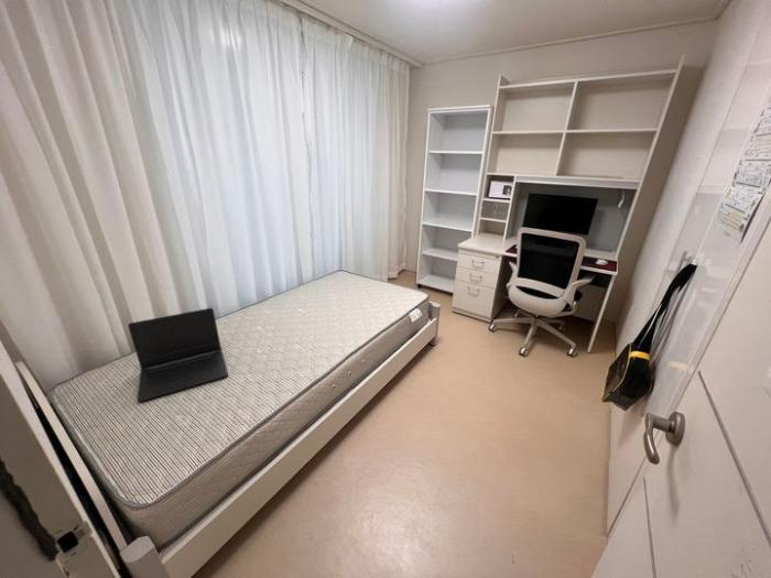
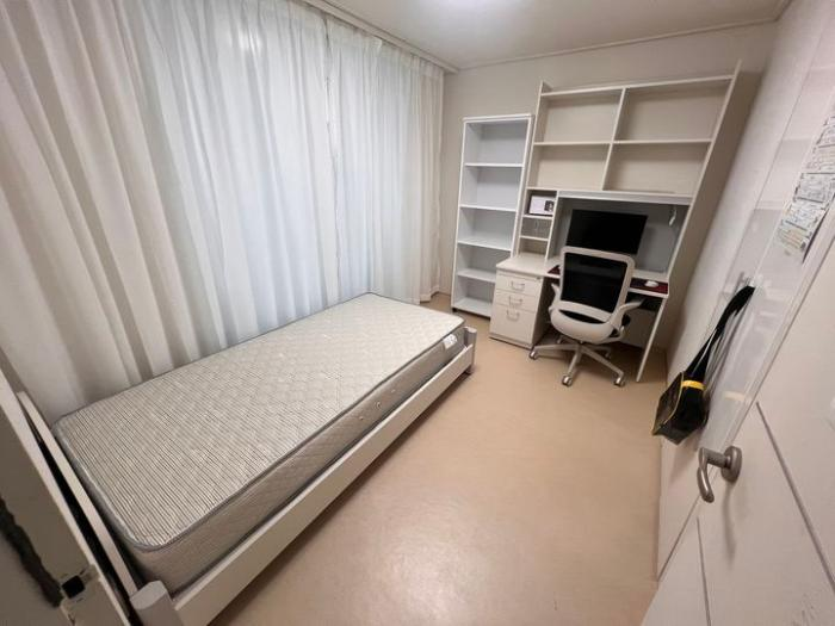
- laptop [127,307,229,403]
